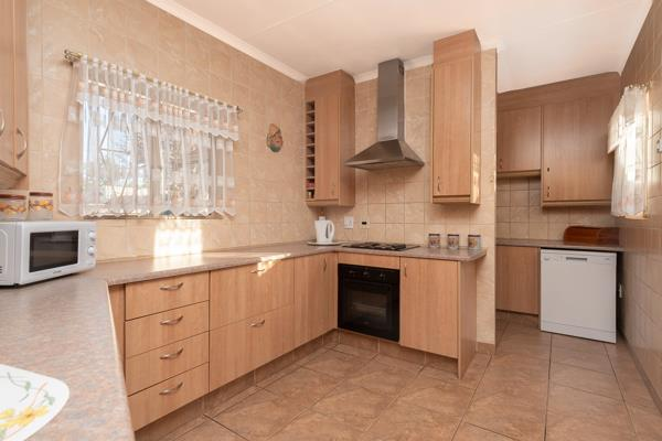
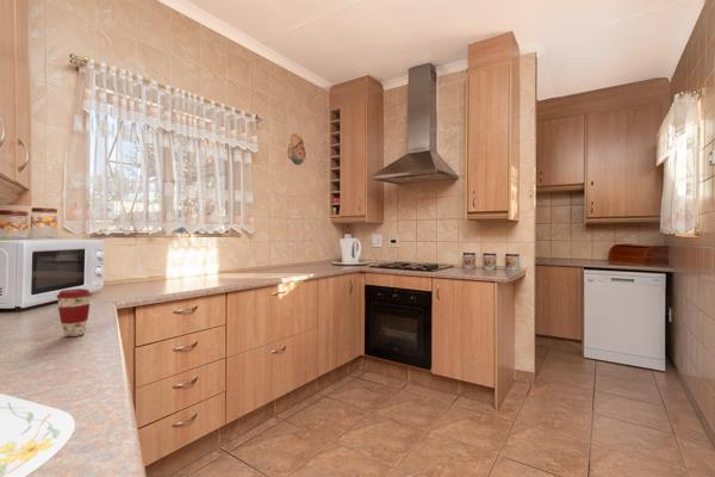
+ coffee cup [55,287,93,337]
